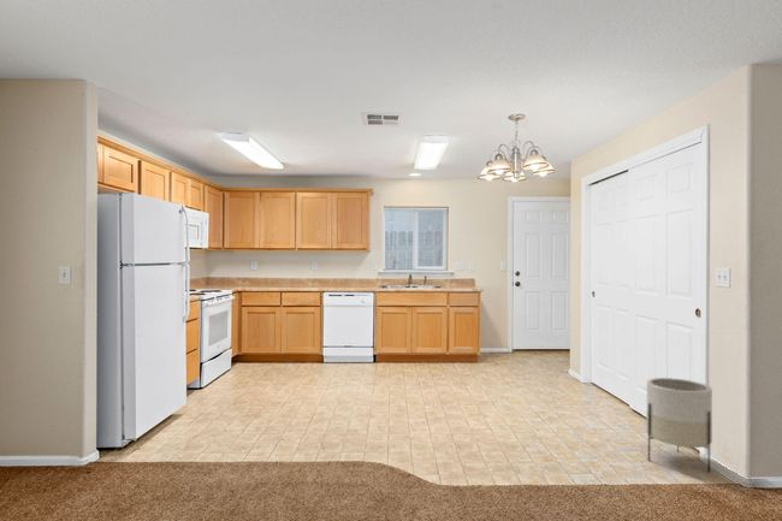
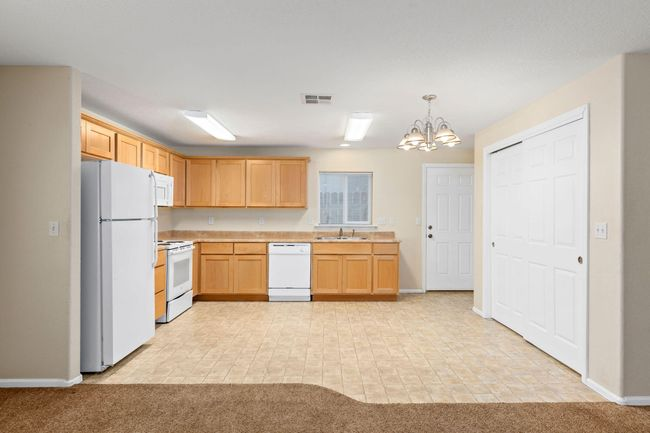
- planter [645,377,713,474]
